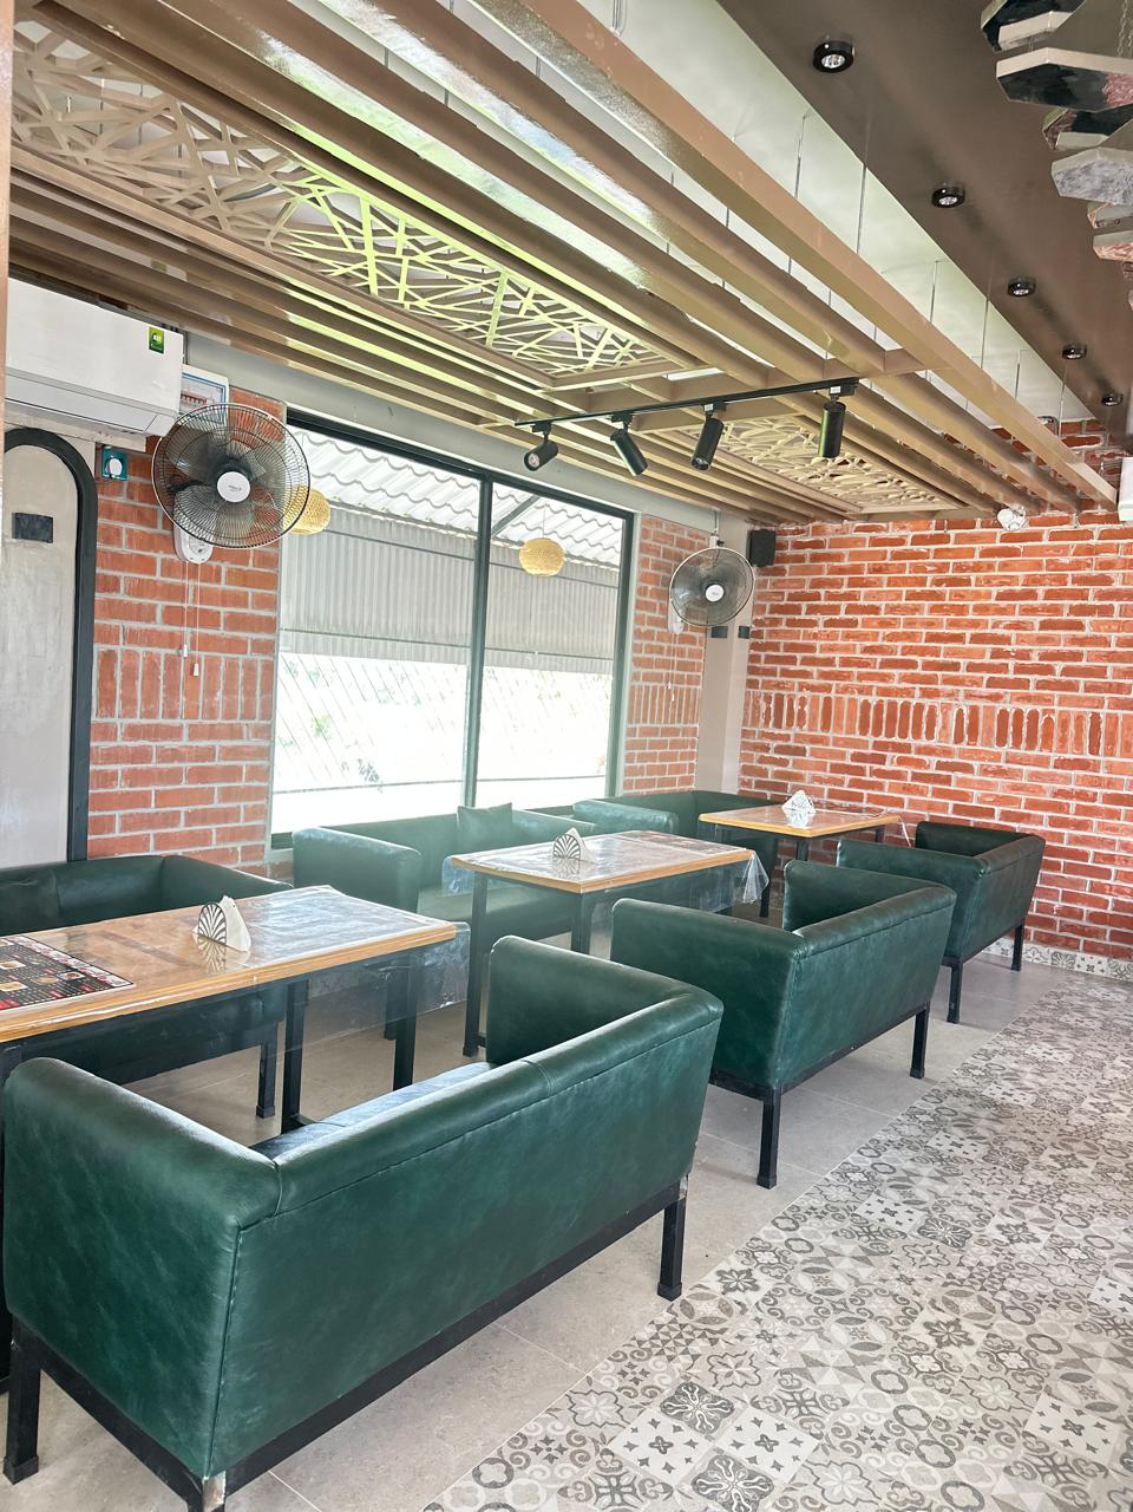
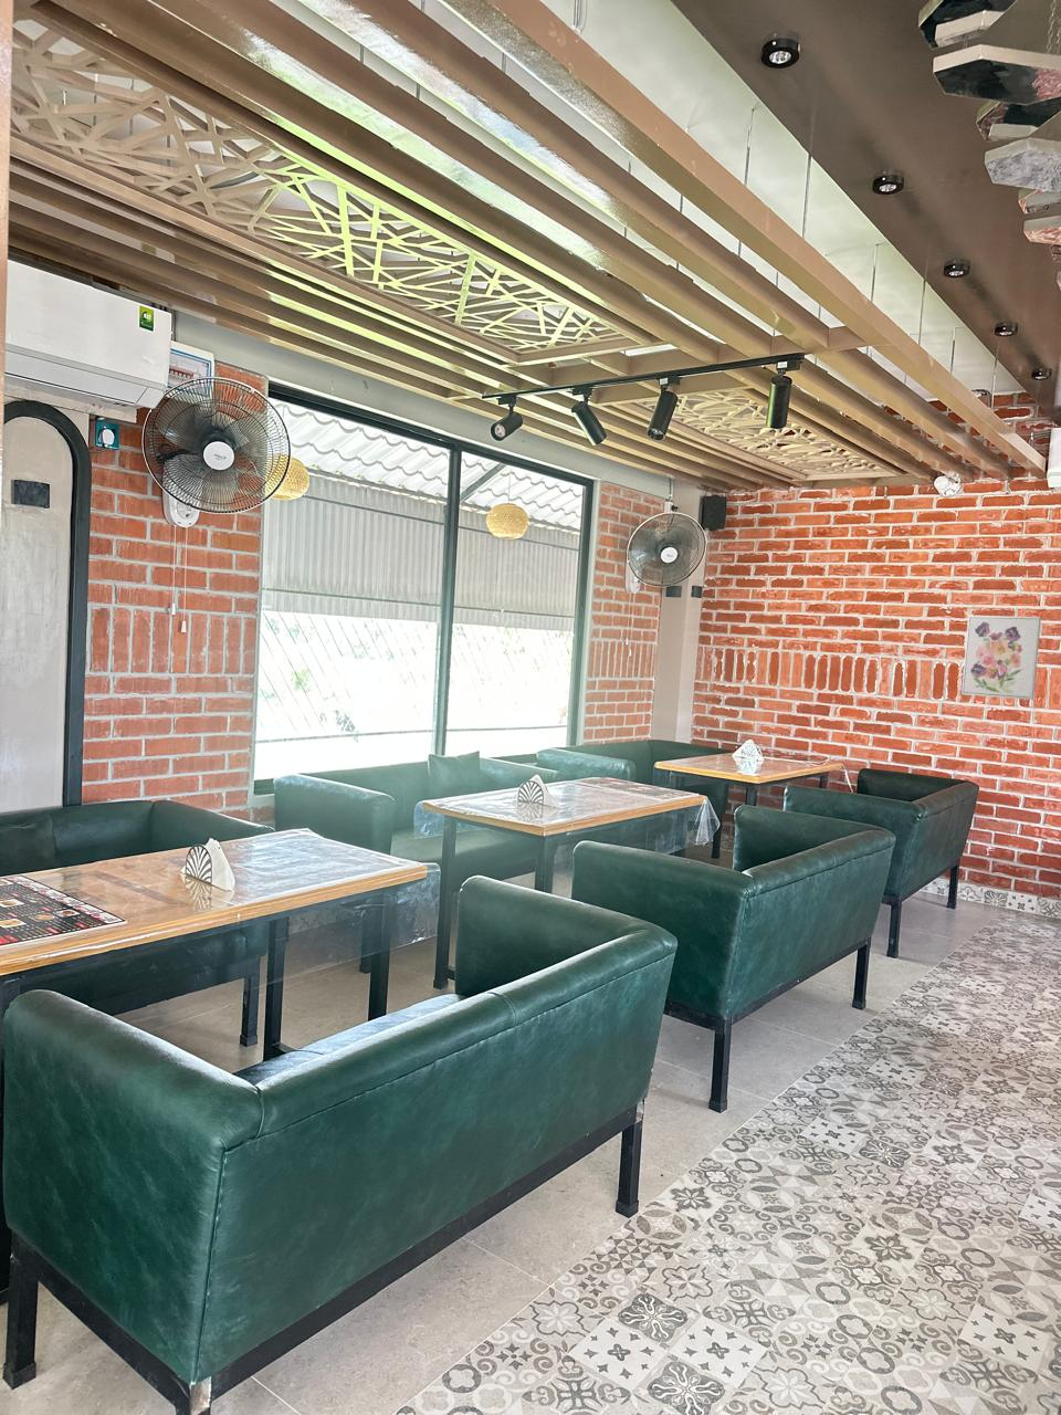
+ wall art [961,615,1042,701]
